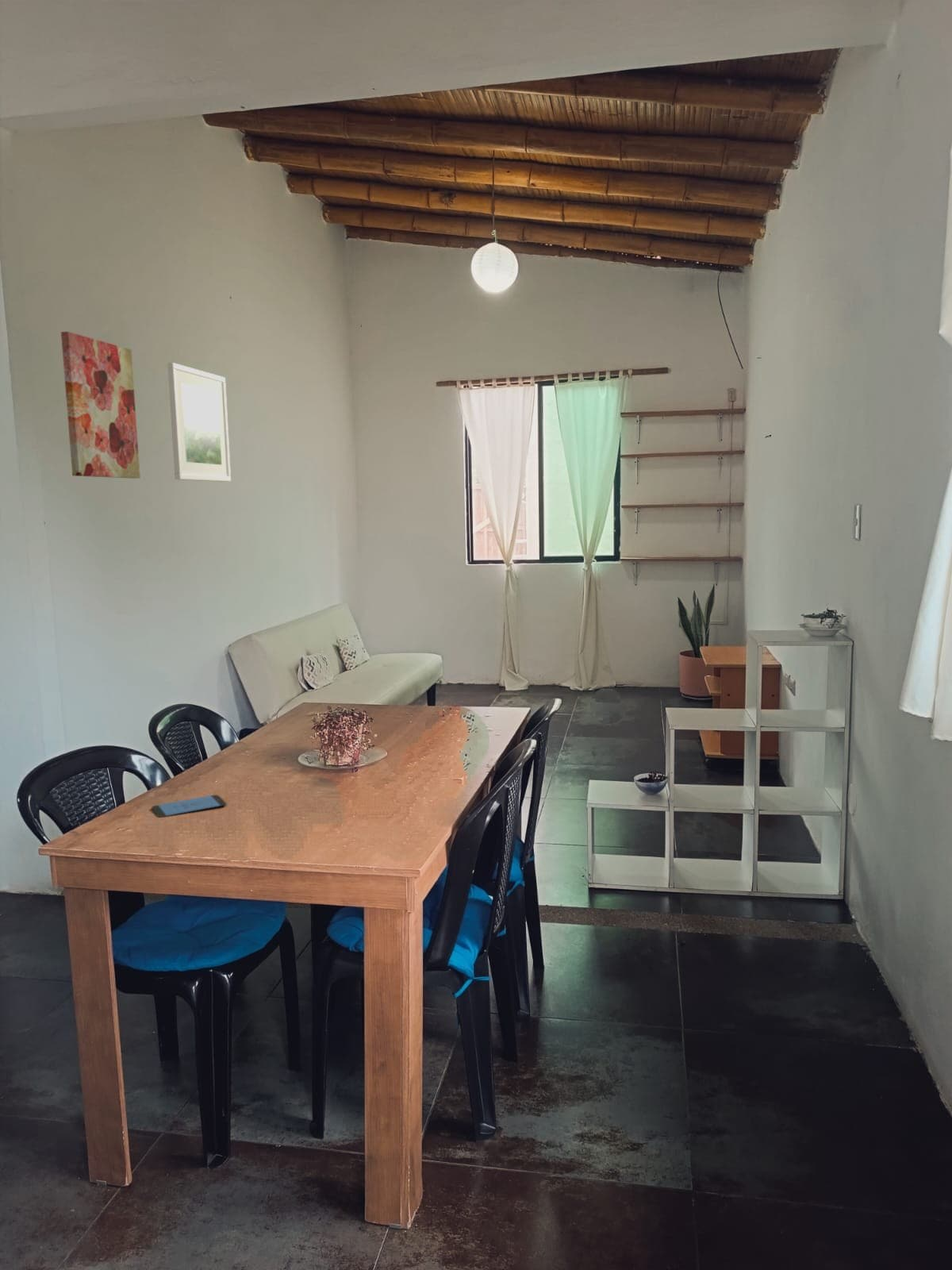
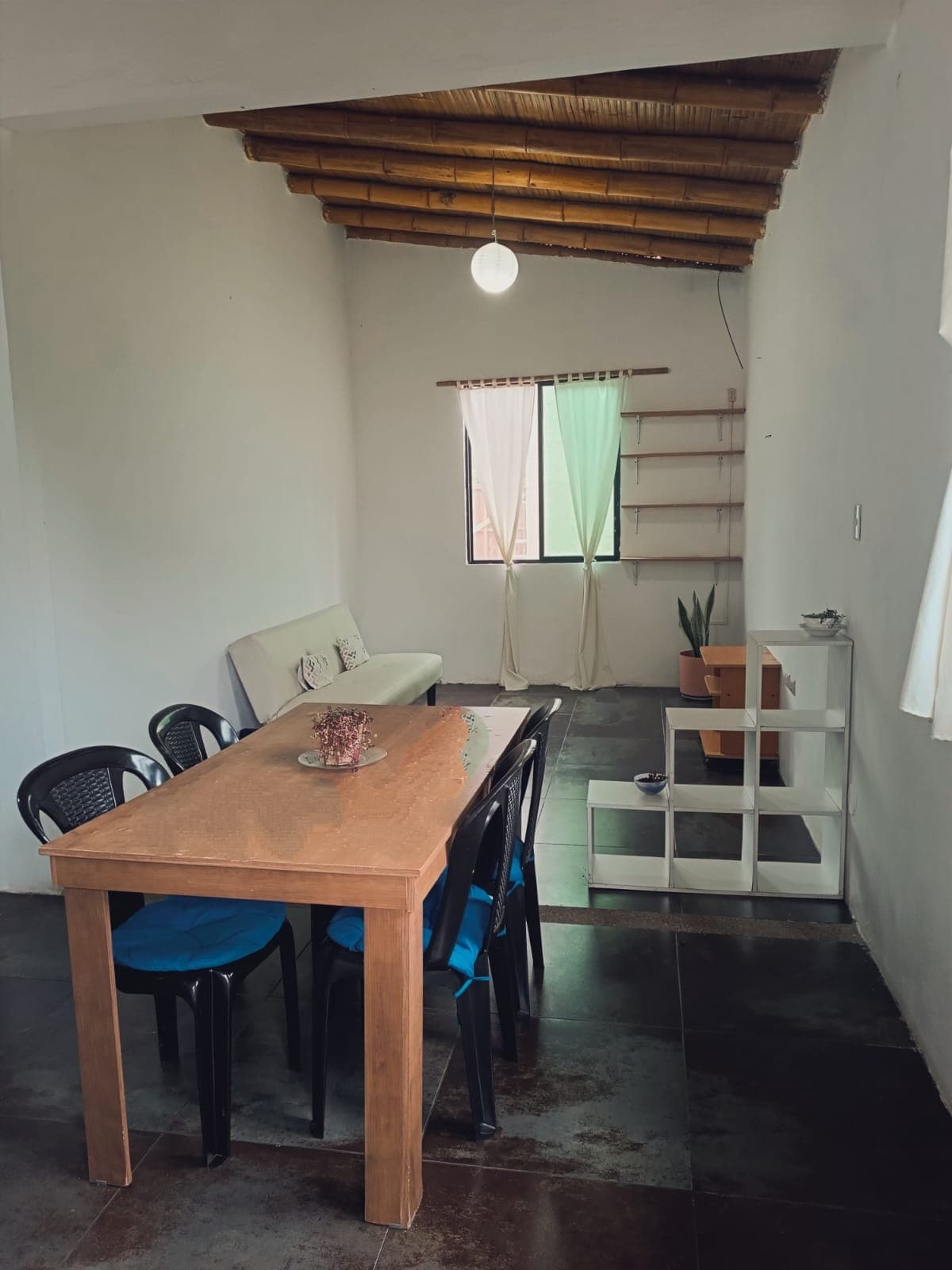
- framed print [167,362,232,483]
- wall art [60,331,141,479]
- smartphone [151,794,227,818]
